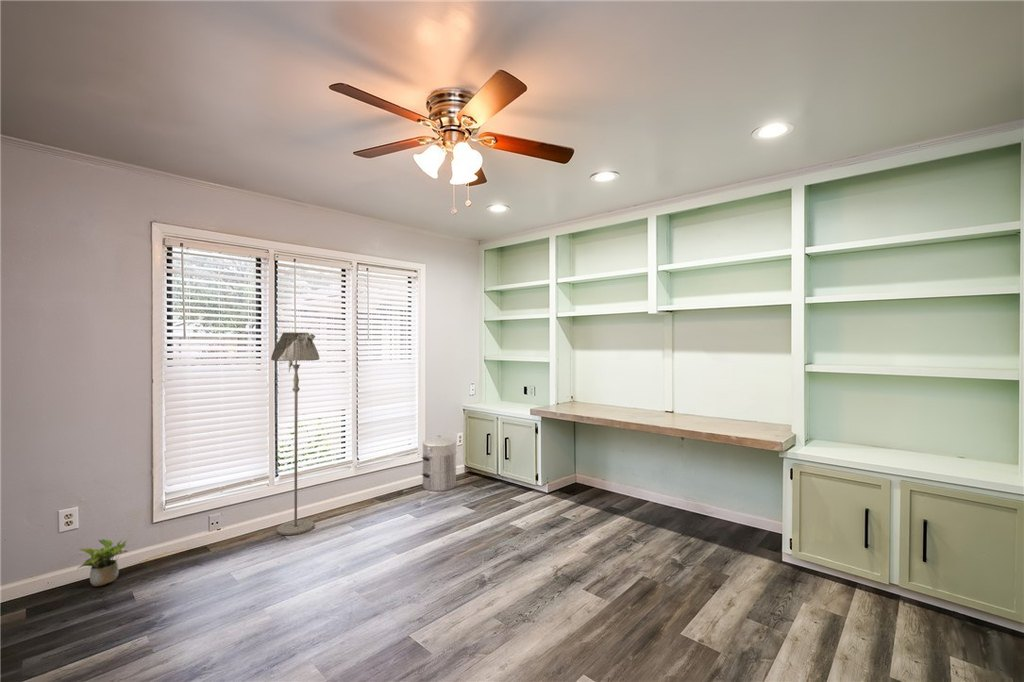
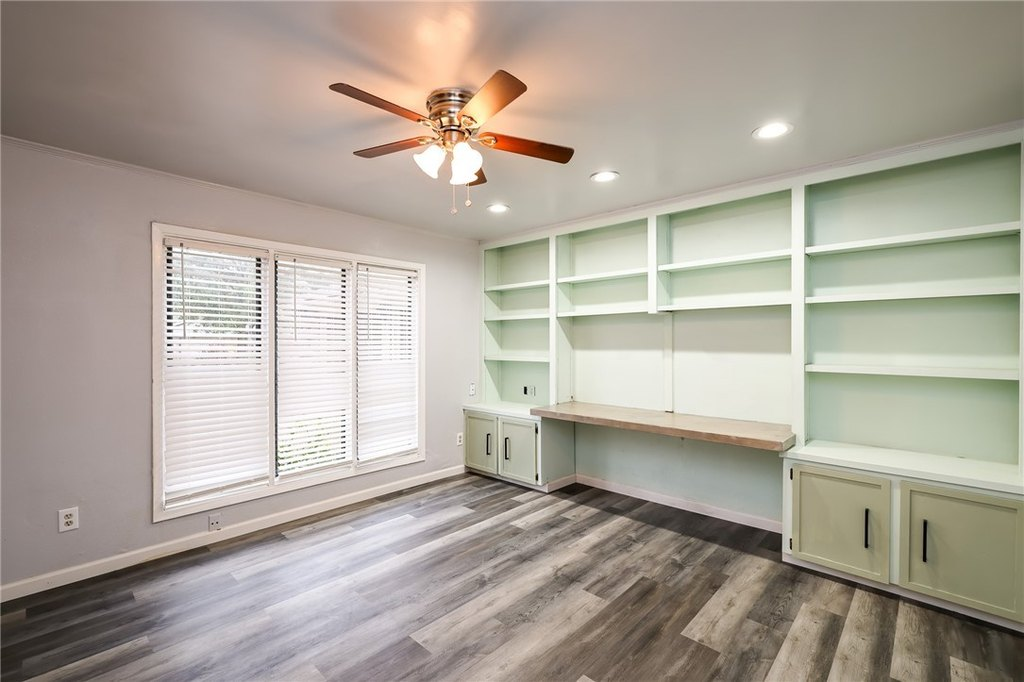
- potted plant [77,538,128,587]
- floor lamp [270,331,321,536]
- waste bin [420,435,458,492]
